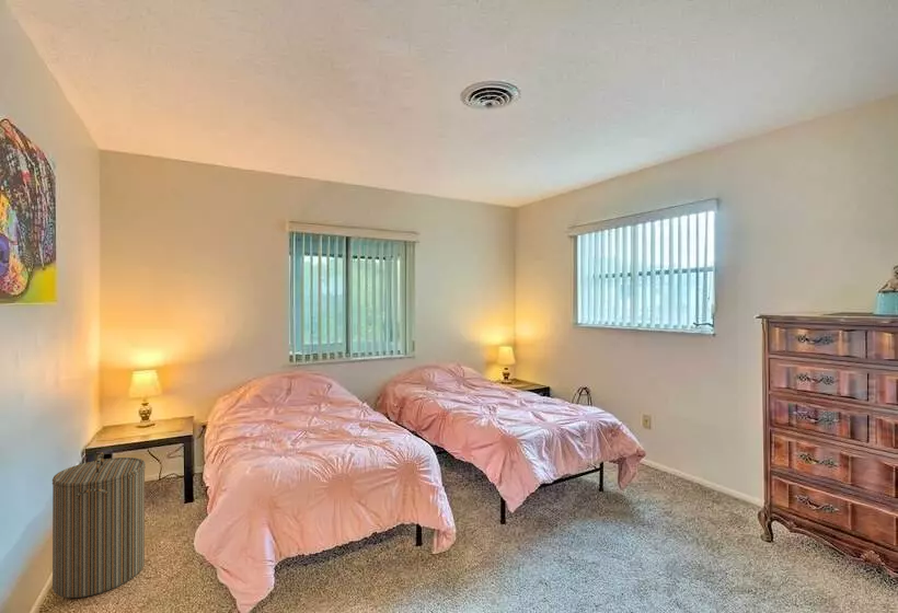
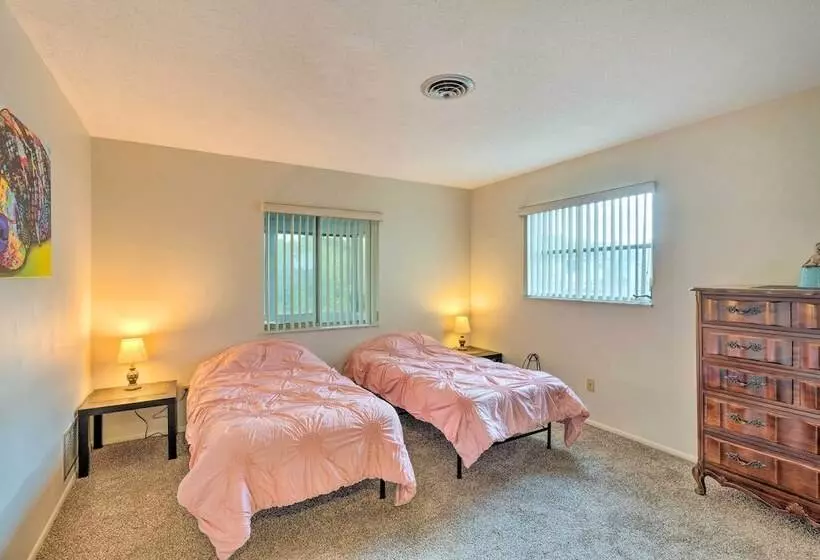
- laundry hamper [51,451,147,599]
